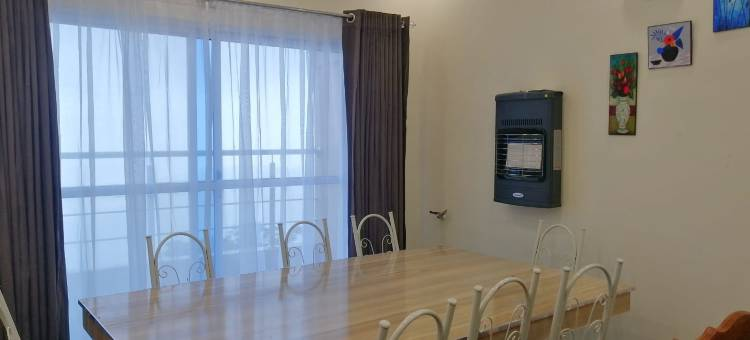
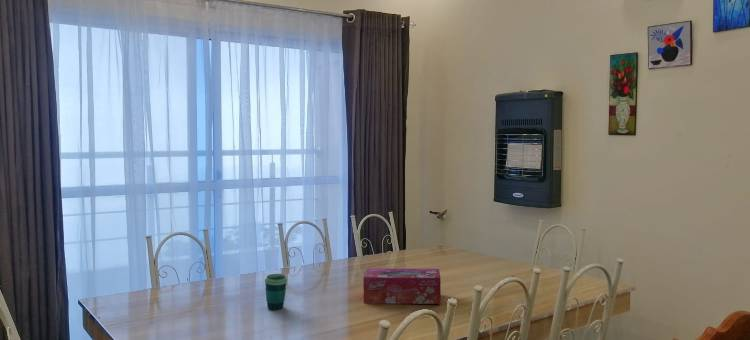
+ tissue box [362,267,442,305]
+ cup [264,273,288,311]
